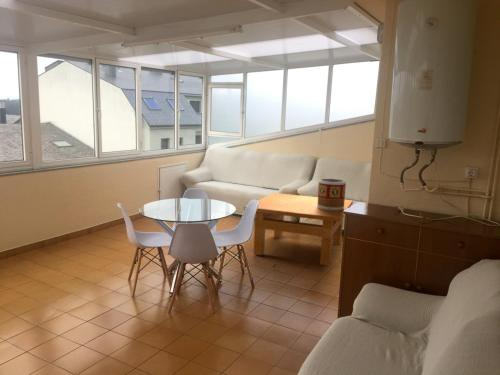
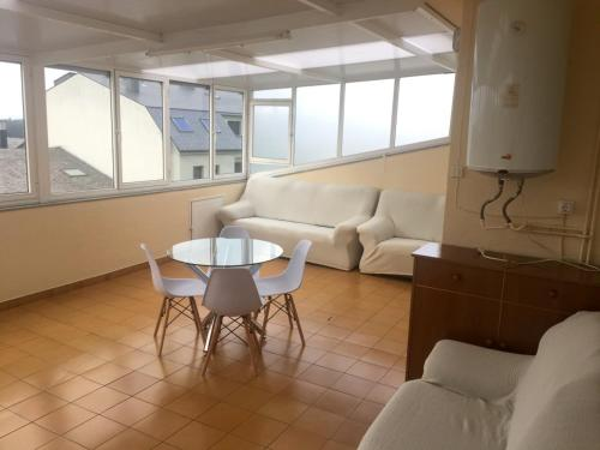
- table [243,192,354,267]
- decorative container [317,178,347,210]
